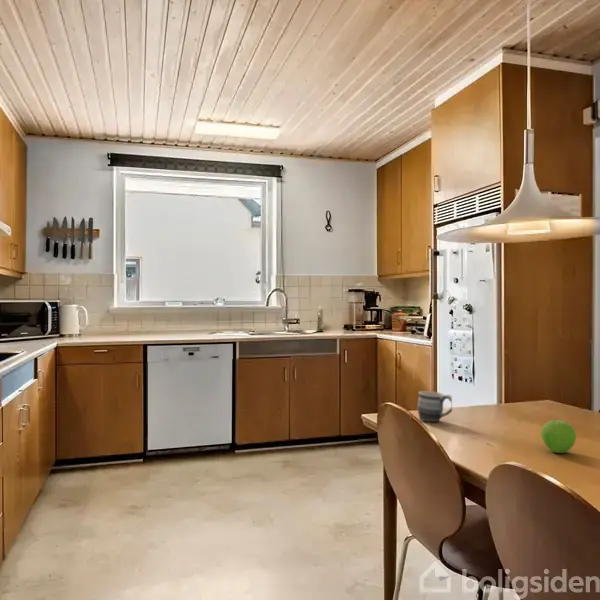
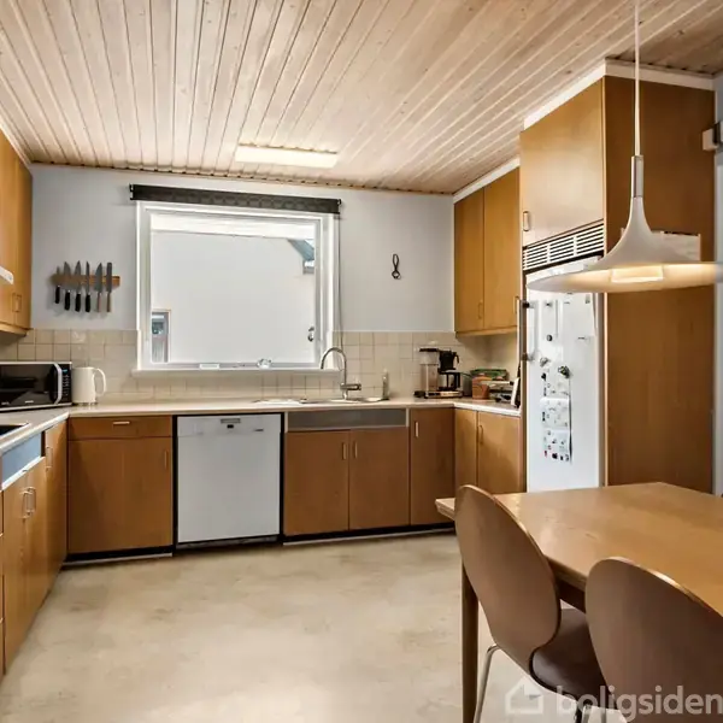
- fruit [540,419,577,454]
- mug [416,390,453,423]
